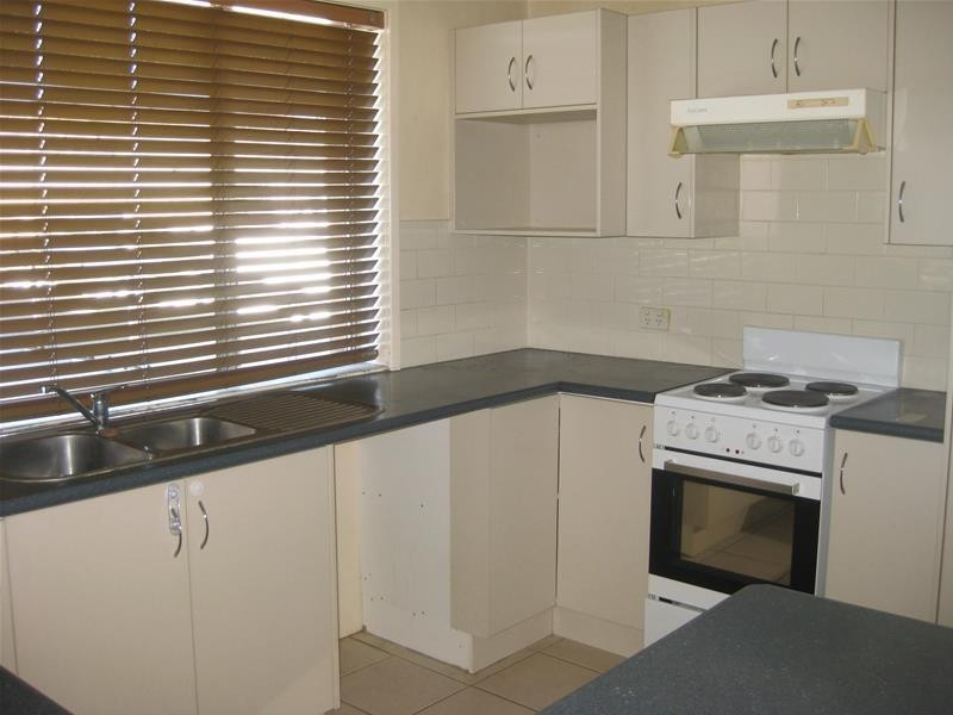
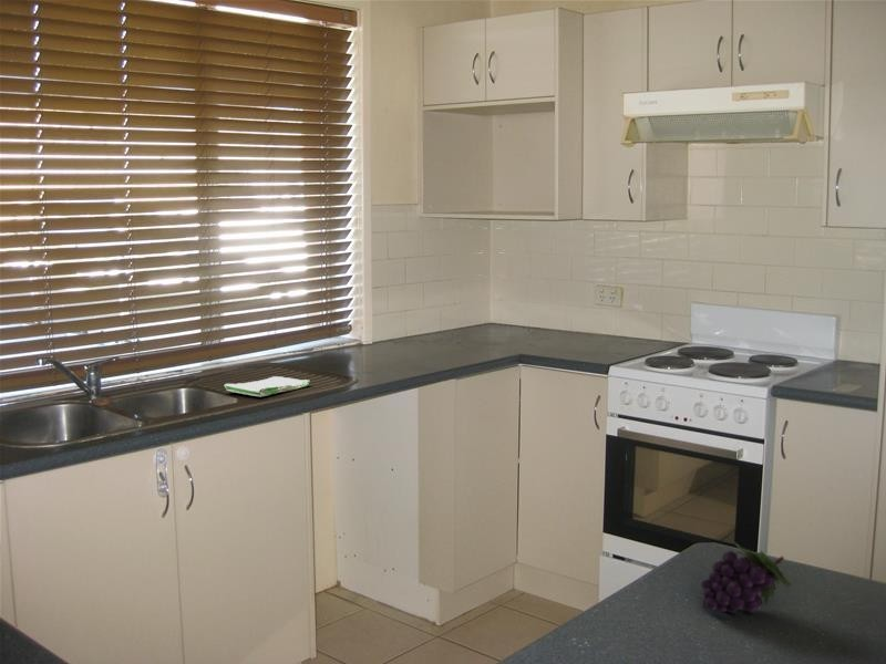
+ dish towel [224,375,311,398]
+ fruit [700,541,792,615]
